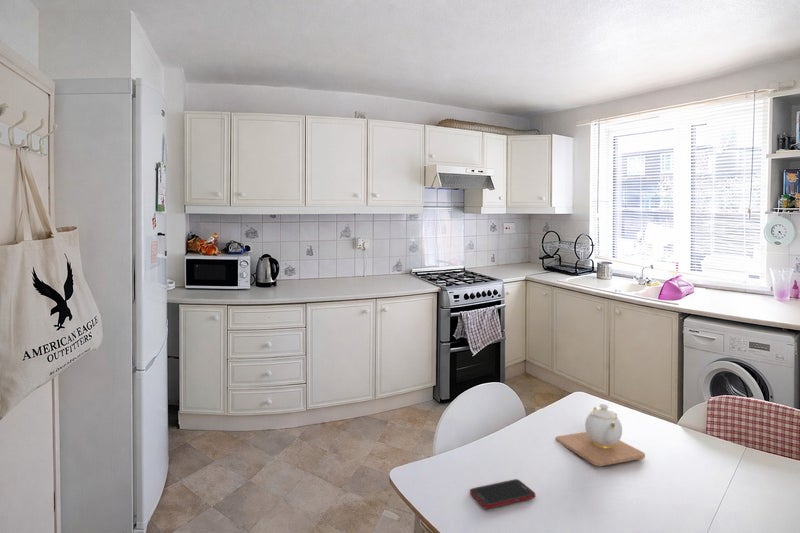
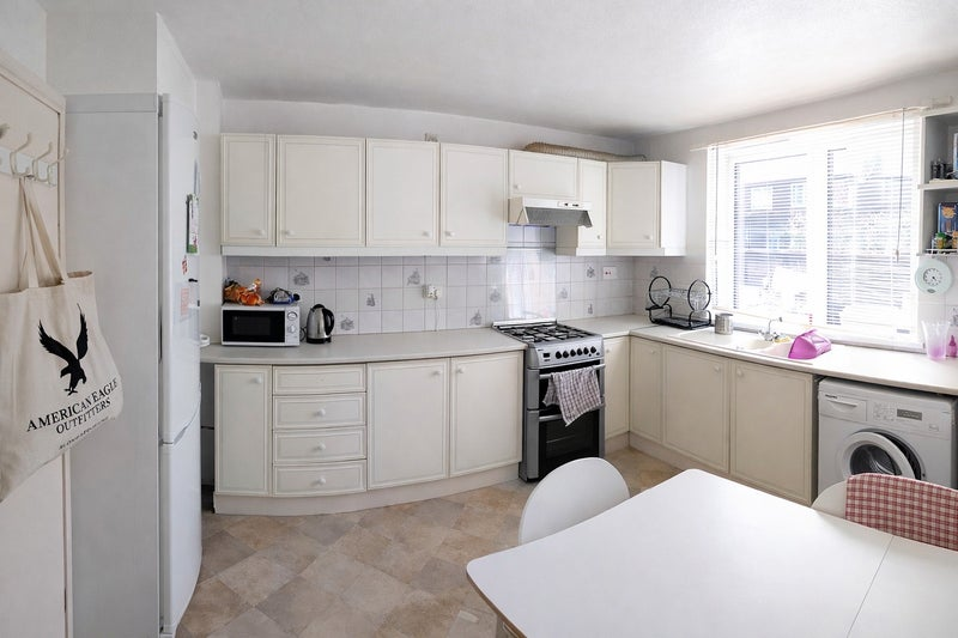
- cell phone [469,478,536,510]
- teapot [555,403,646,467]
